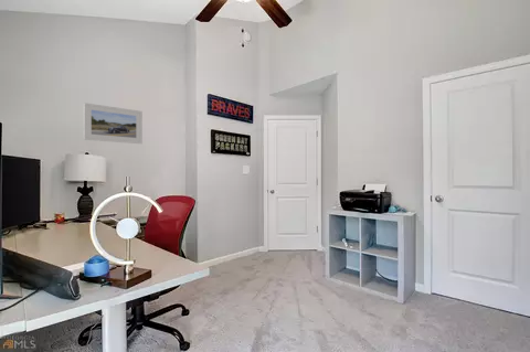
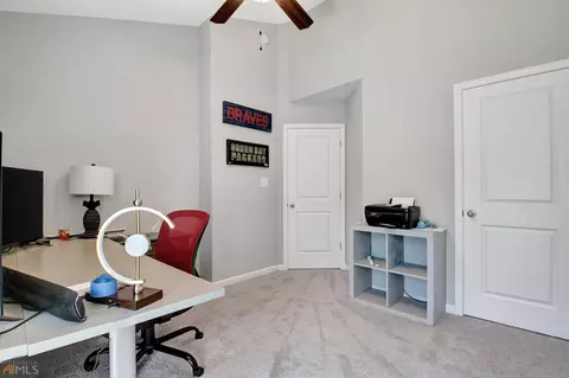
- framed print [83,102,144,145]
